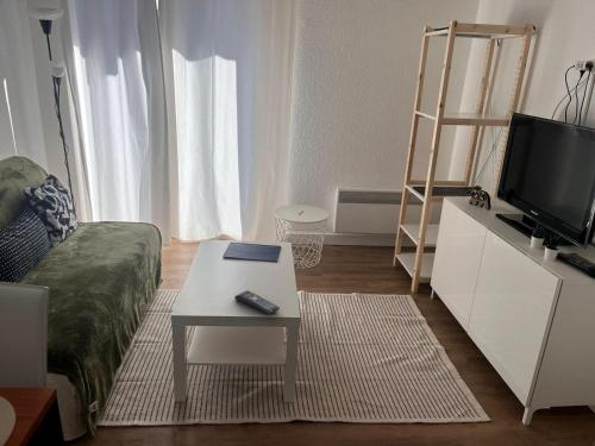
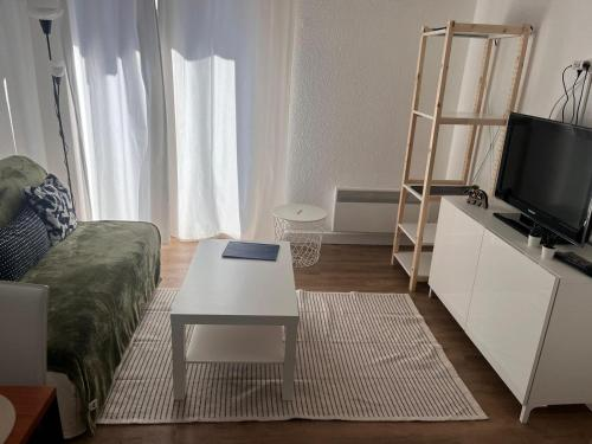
- remote control [233,290,281,316]
